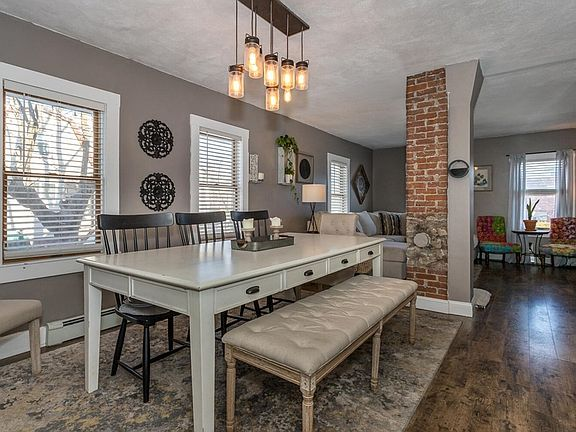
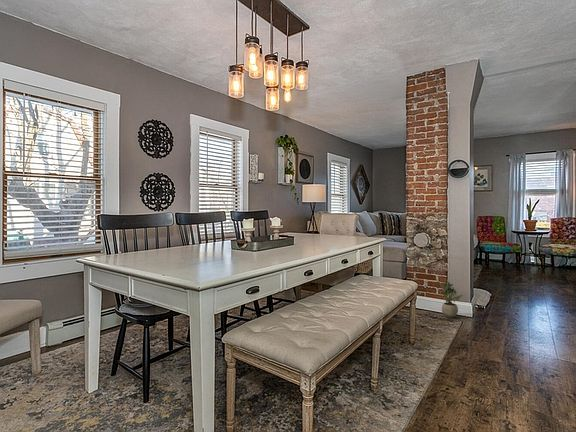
+ potted plant [441,281,464,319]
